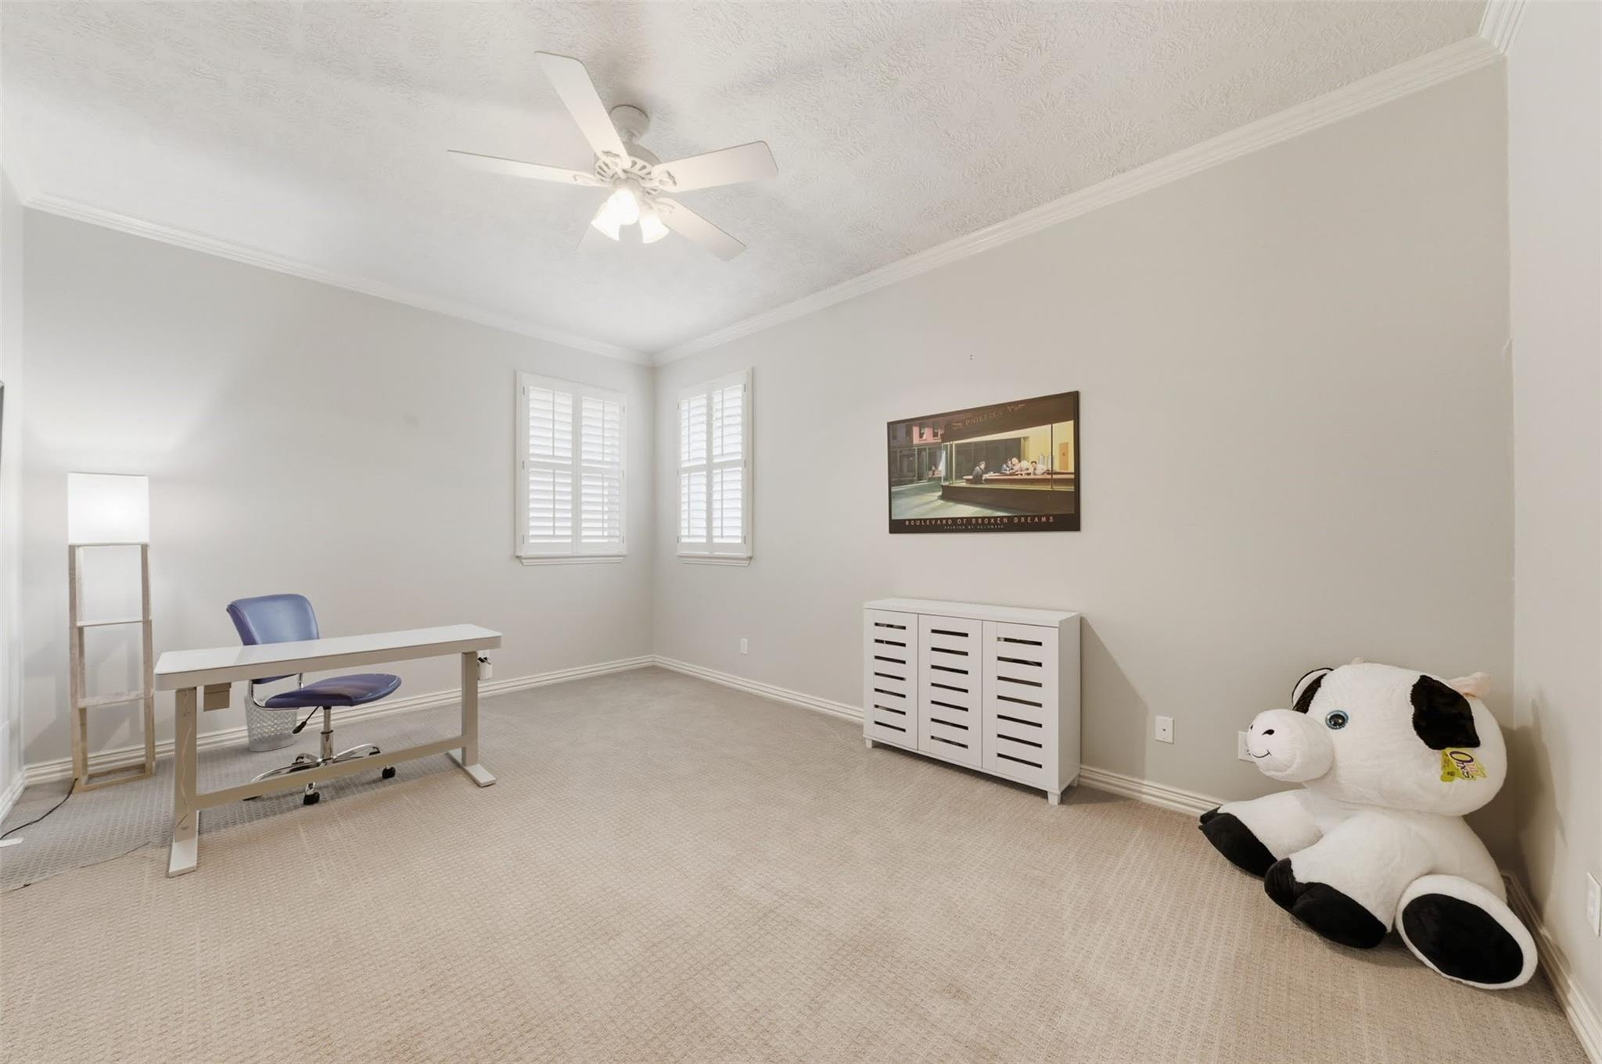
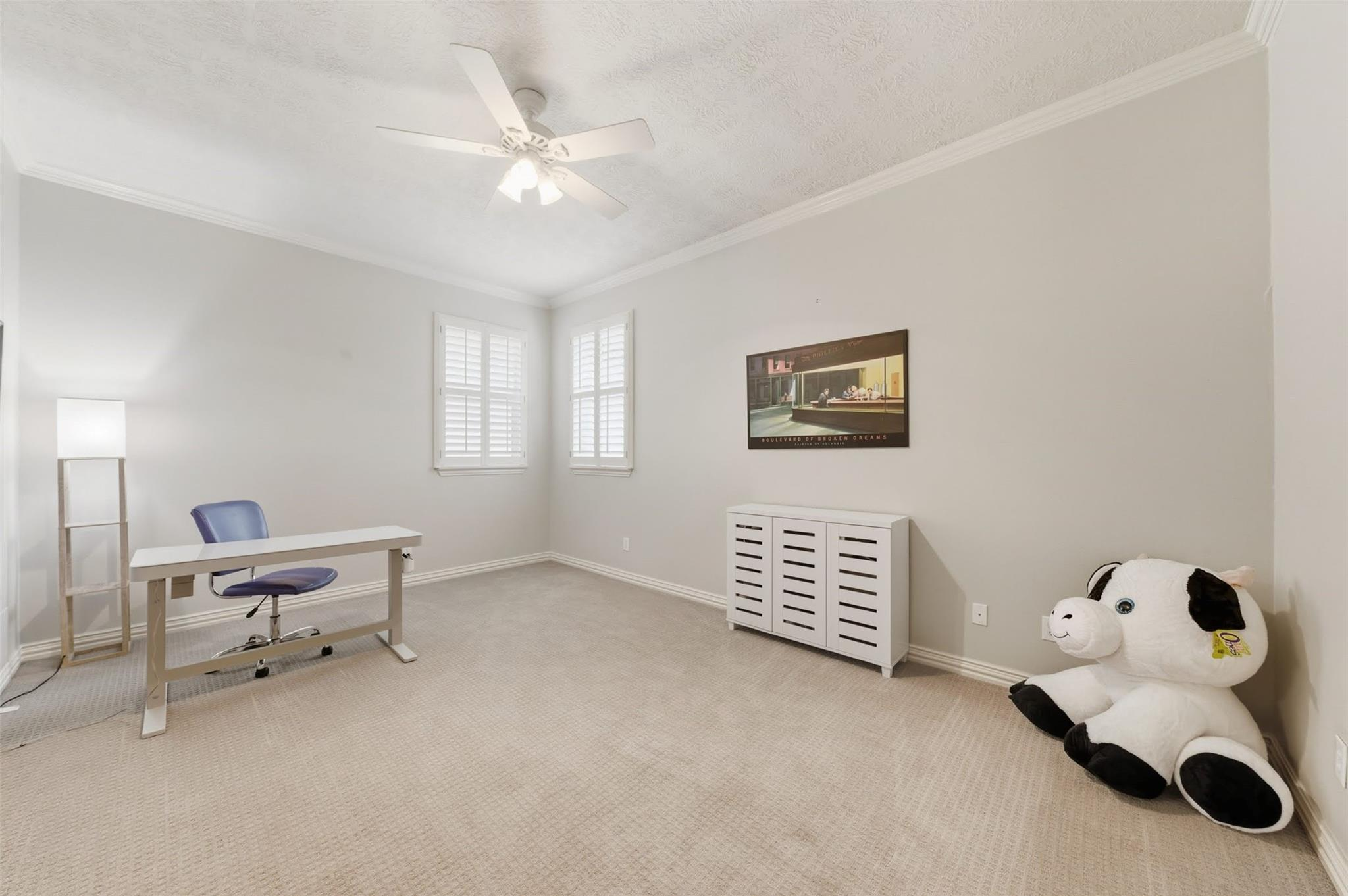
- wastebasket [244,694,298,753]
